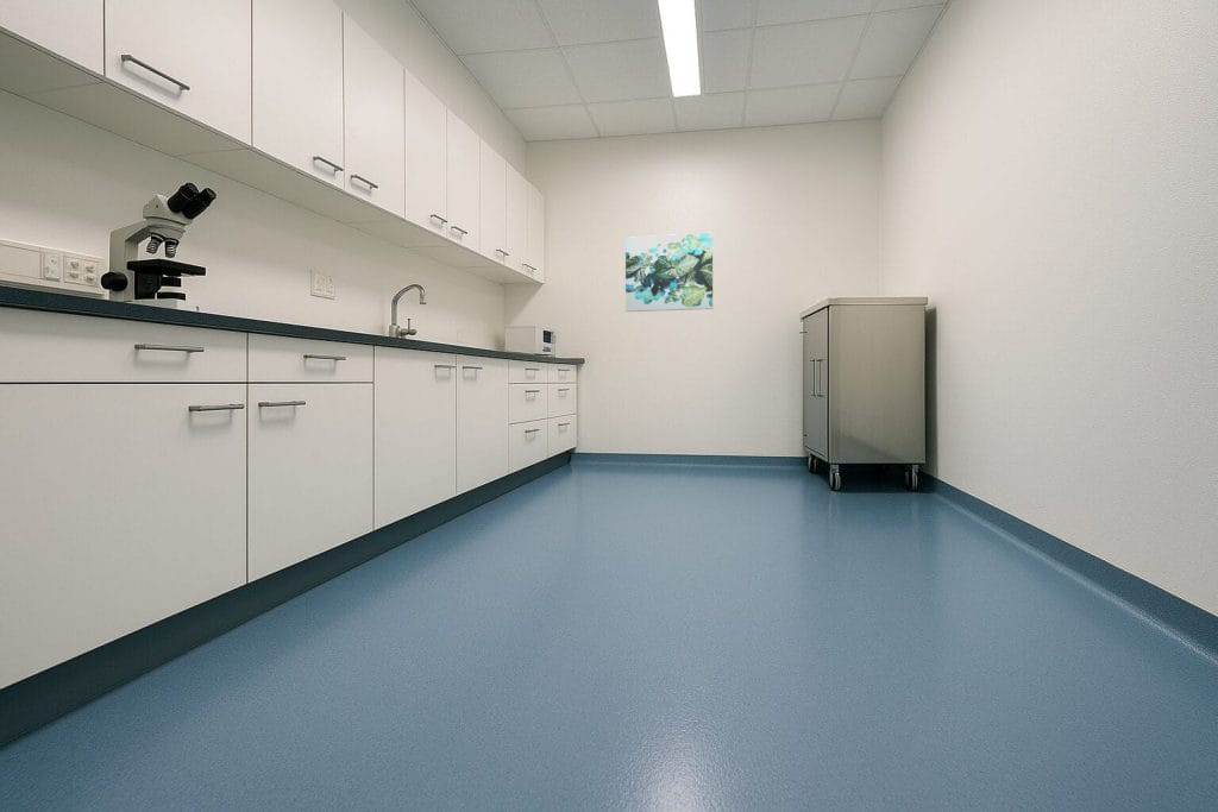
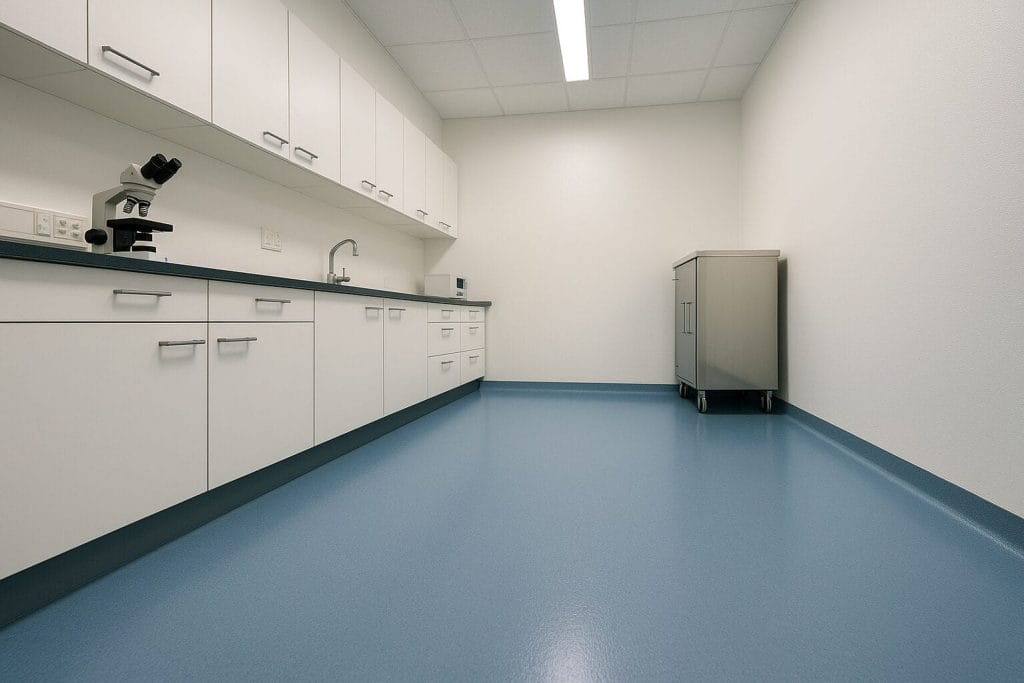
- wall art [624,232,714,313]
